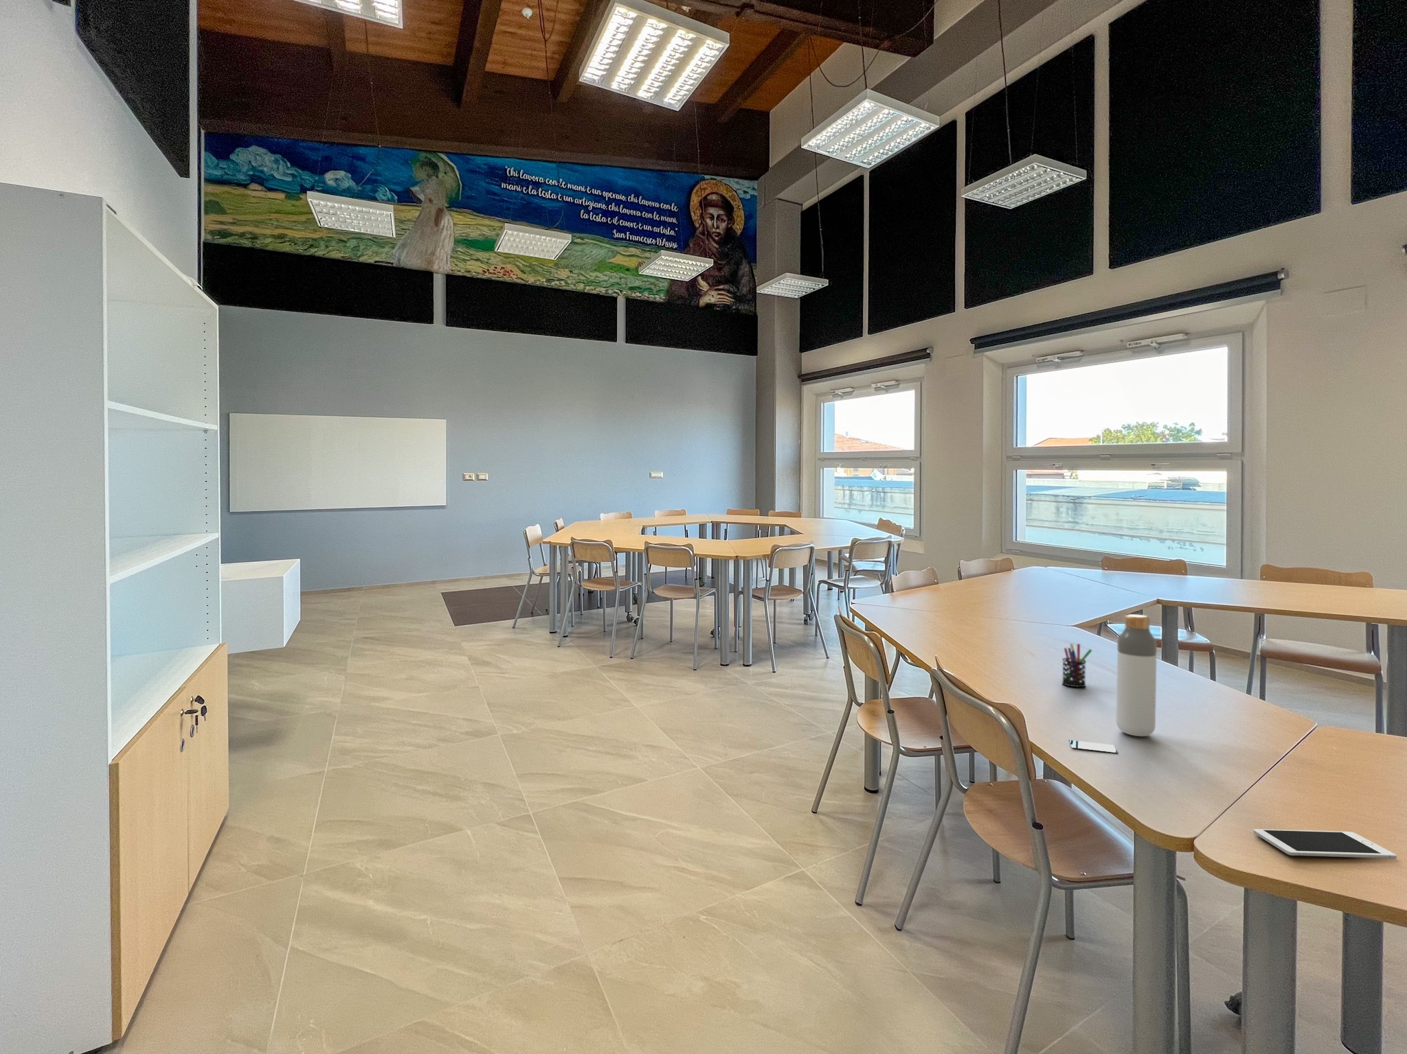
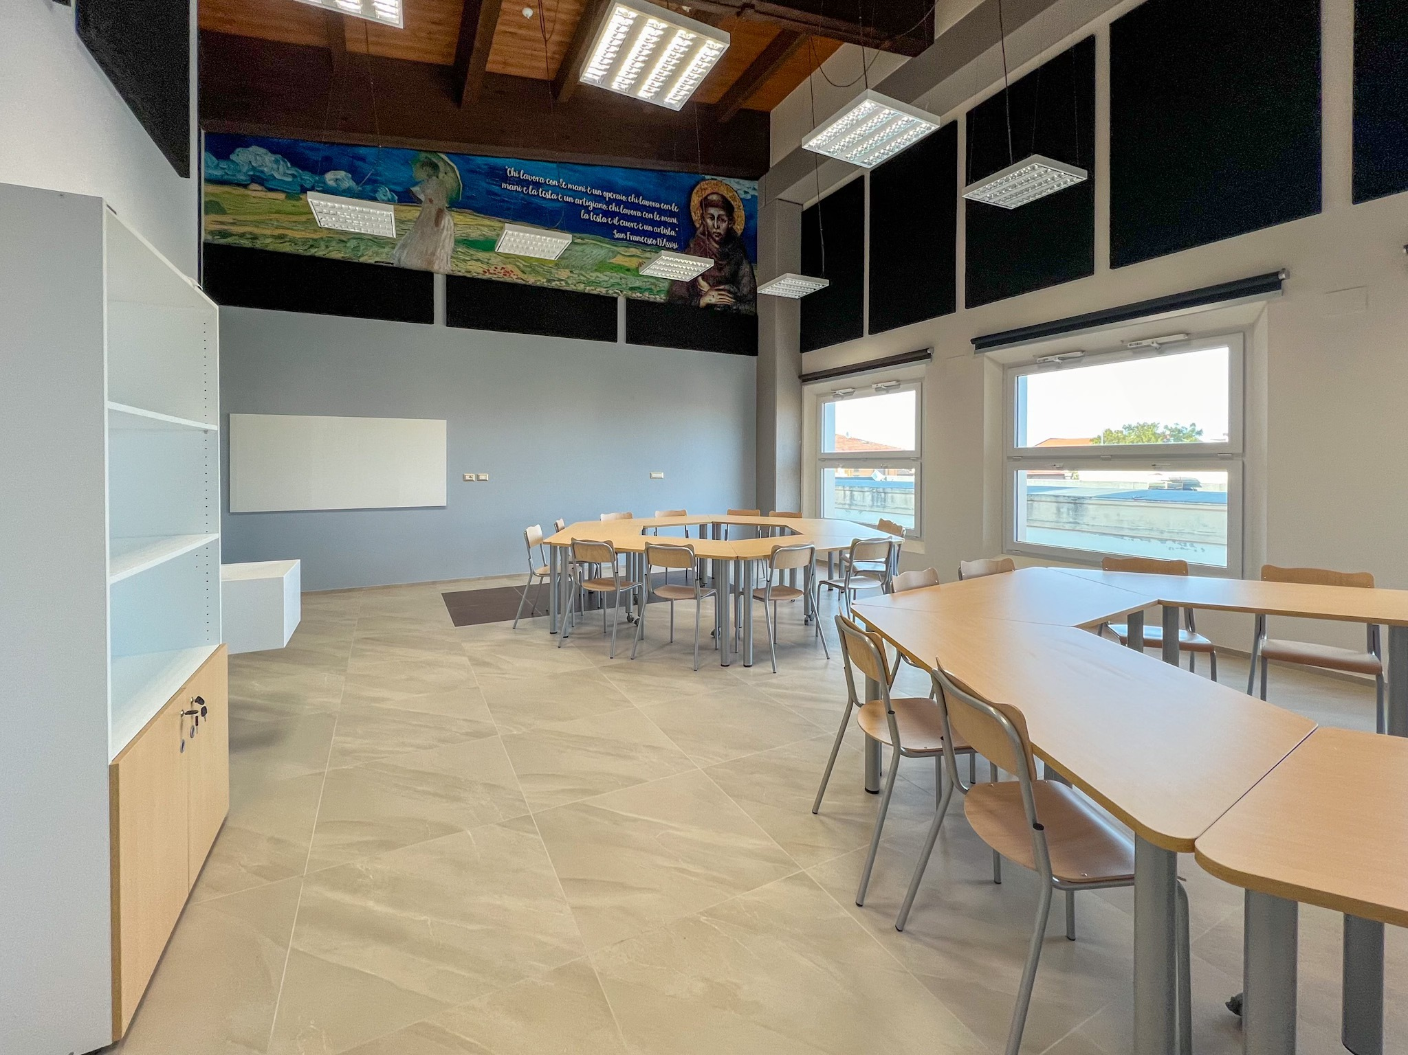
- bottle [1115,613,1158,737]
- pen holder [1061,643,1093,688]
- cell phone [1253,828,1397,859]
- business card [1068,740,1119,754]
